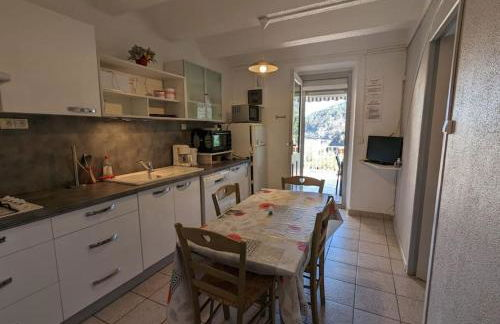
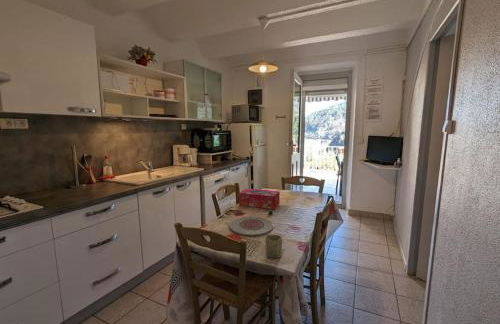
+ tissue box [238,188,281,210]
+ cup [264,234,283,259]
+ plate [228,216,274,236]
